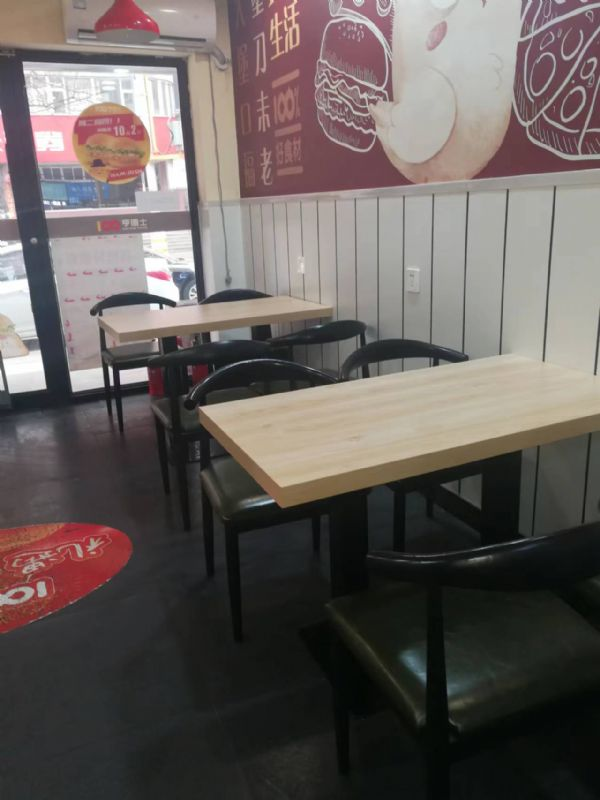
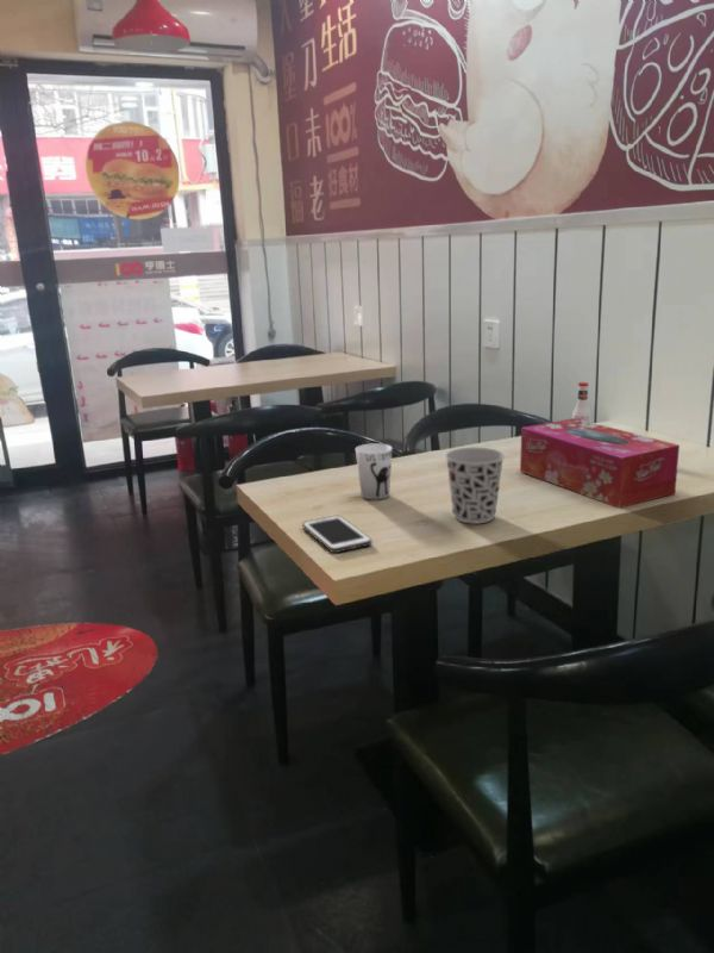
+ tissue box [519,417,681,509]
+ cell phone [301,515,372,554]
+ cup [444,447,506,525]
+ cup [355,442,394,500]
+ tabasco sauce [571,381,593,423]
